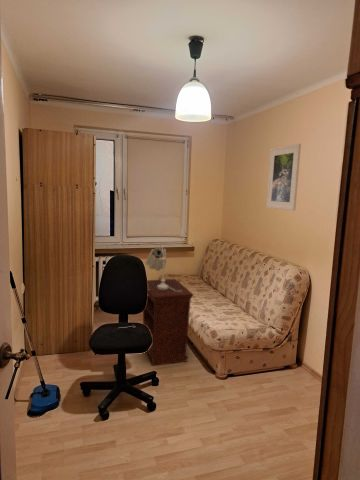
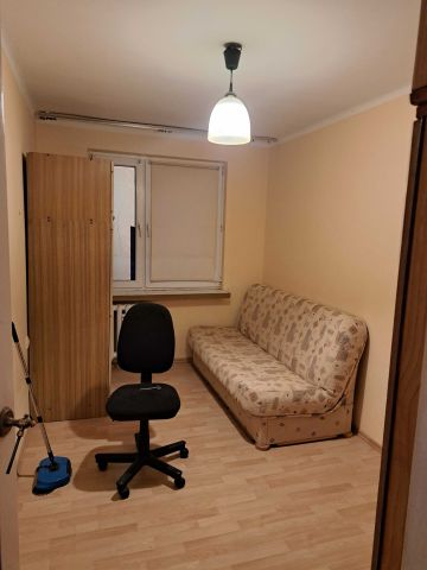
- table lamp [144,243,182,292]
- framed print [265,143,302,211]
- nightstand [142,278,194,367]
